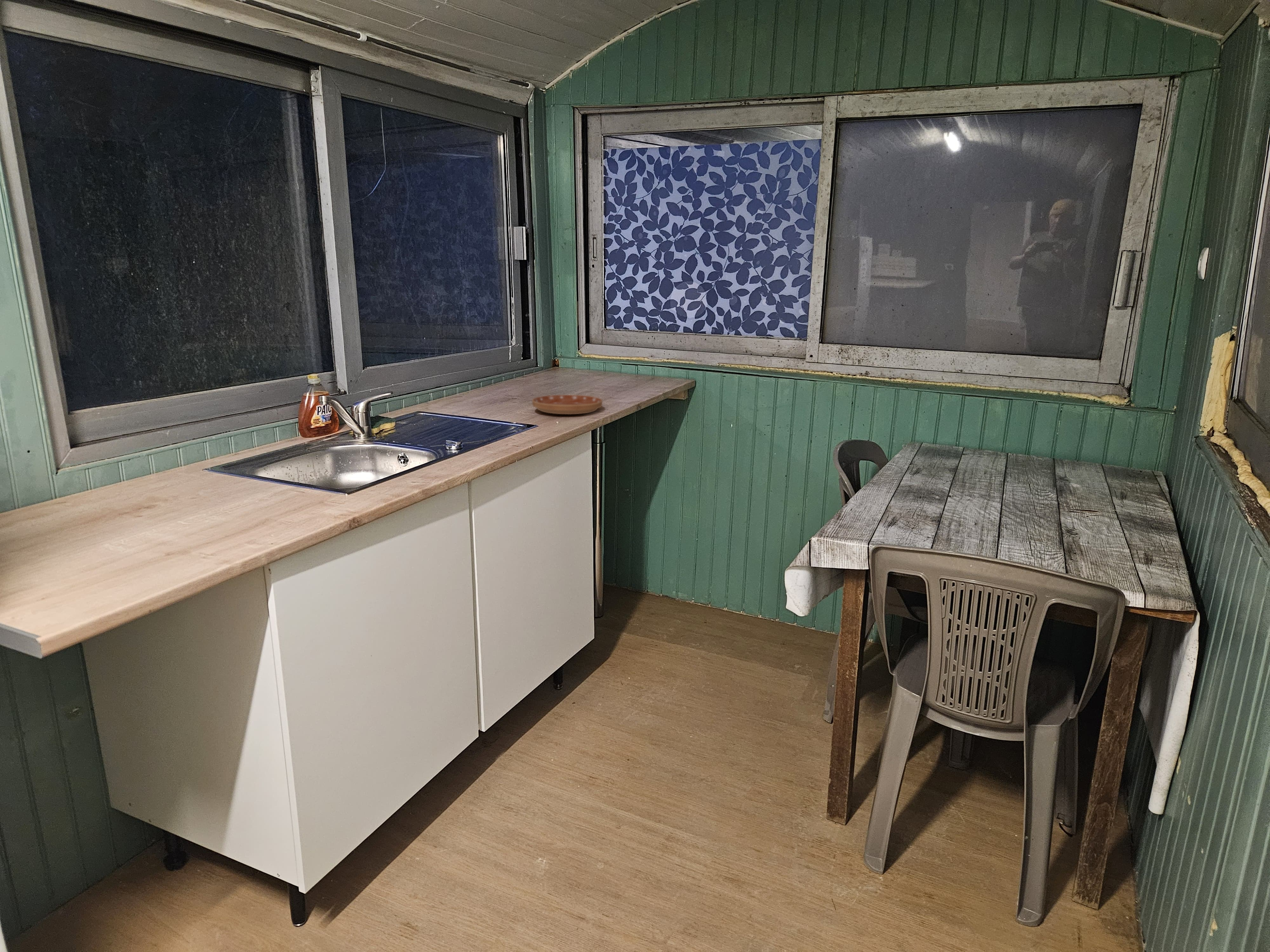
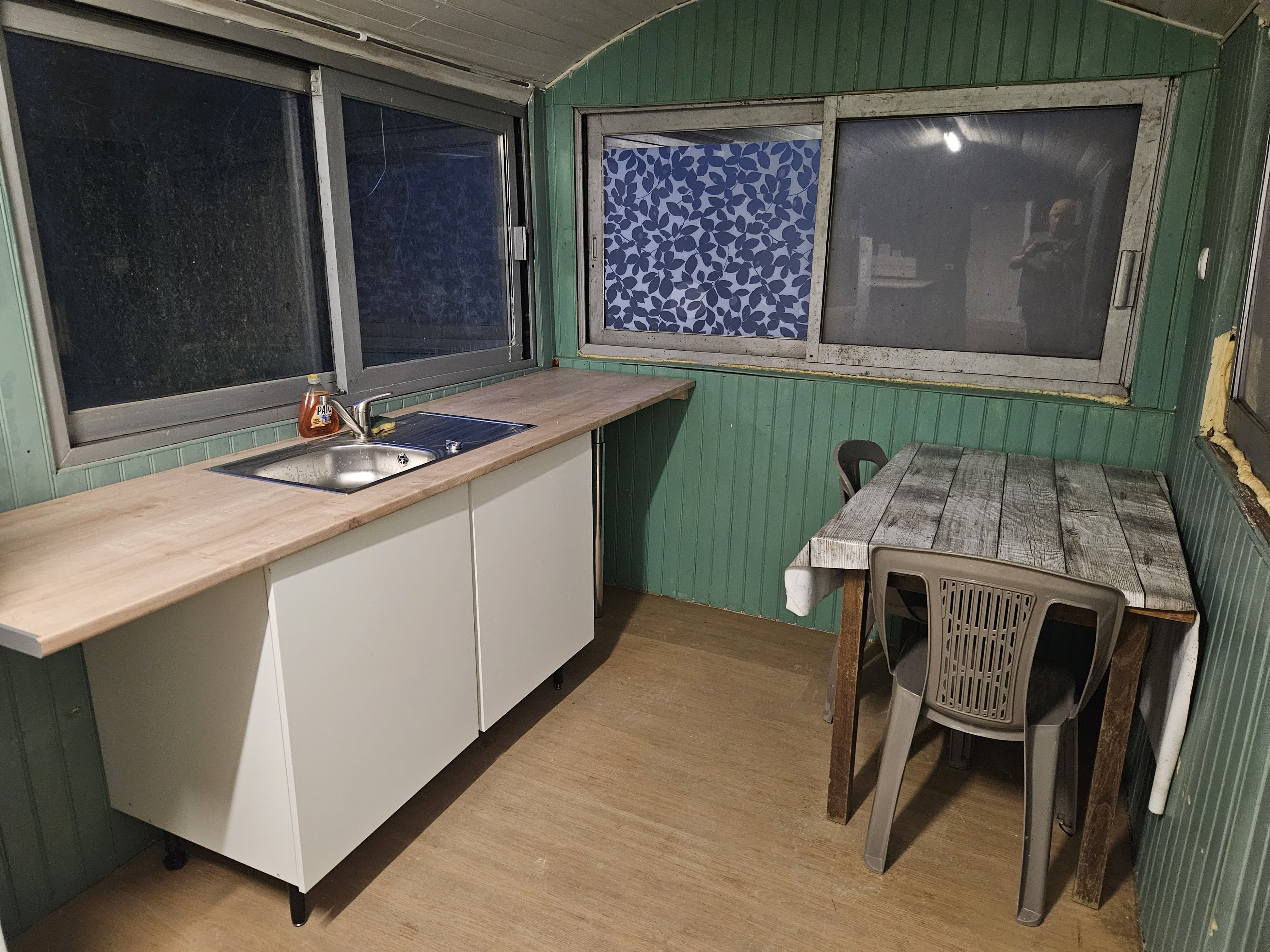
- saucer [532,394,603,415]
